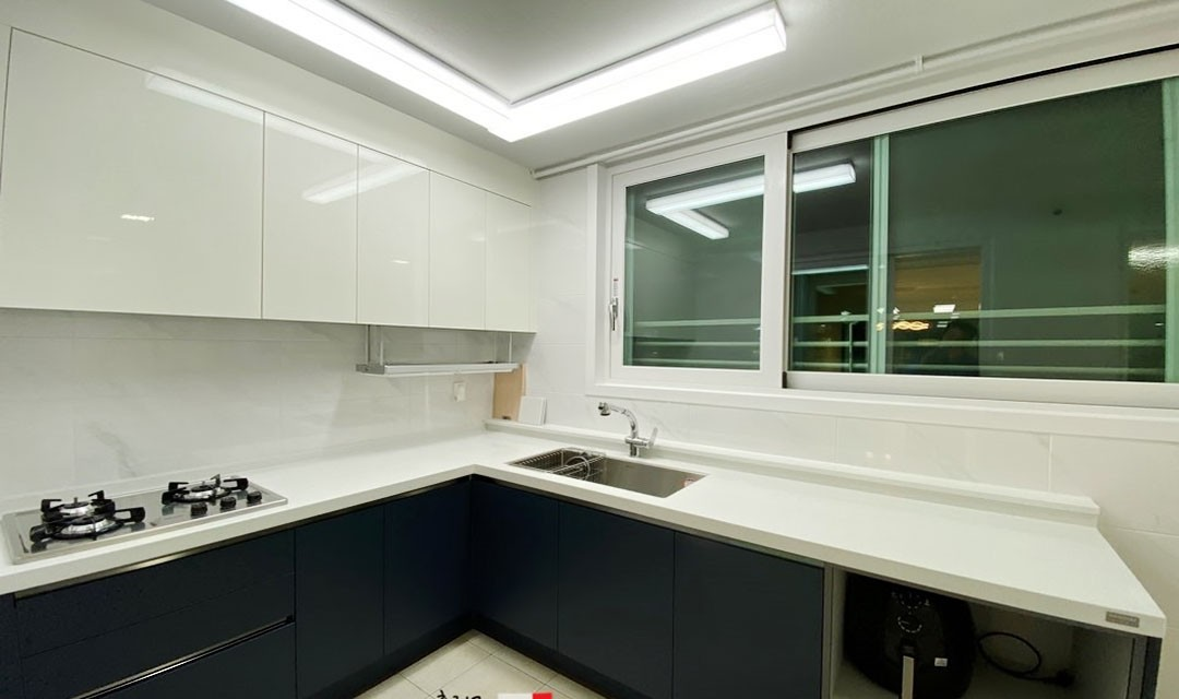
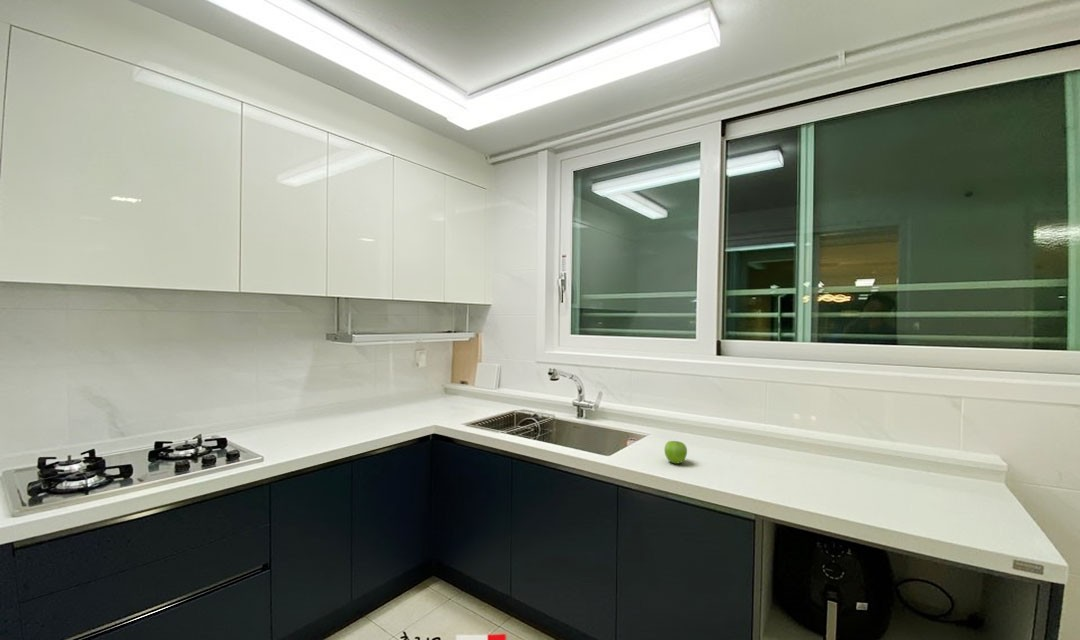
+ fruit [663,440,688,465]
